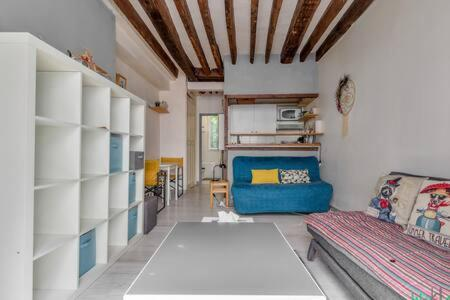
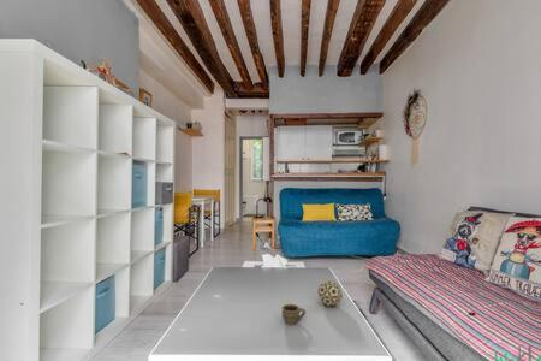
+ decorative ball [316,279,344,308]
+ cup [281,303,307,326]
